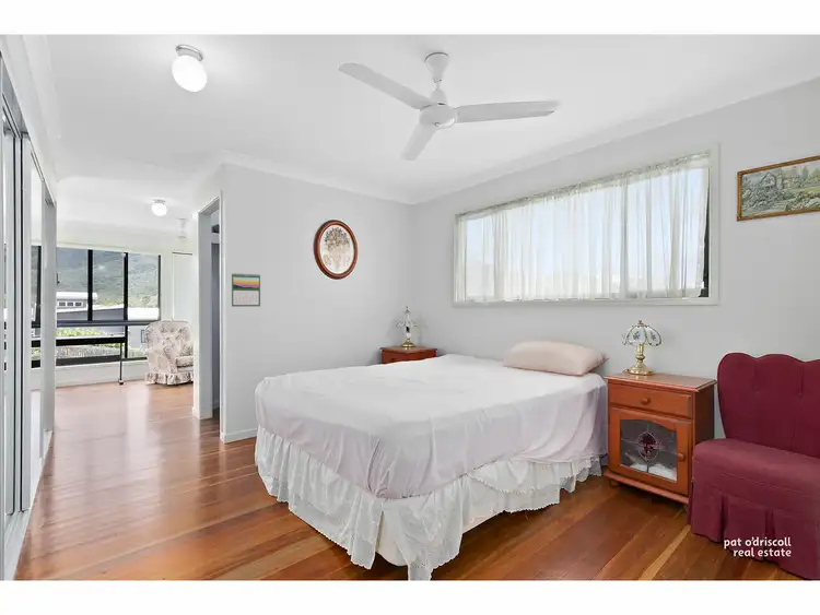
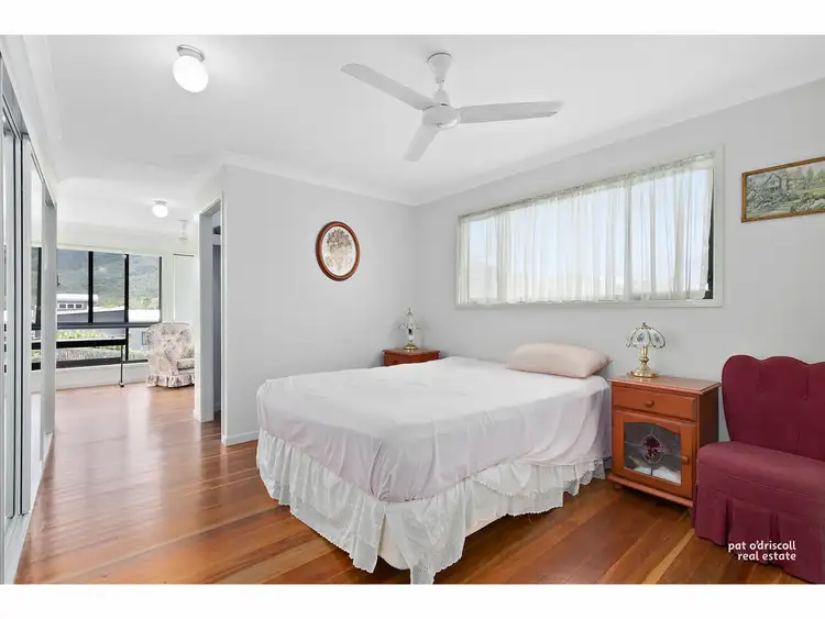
- calendar [231,272,261,308]
